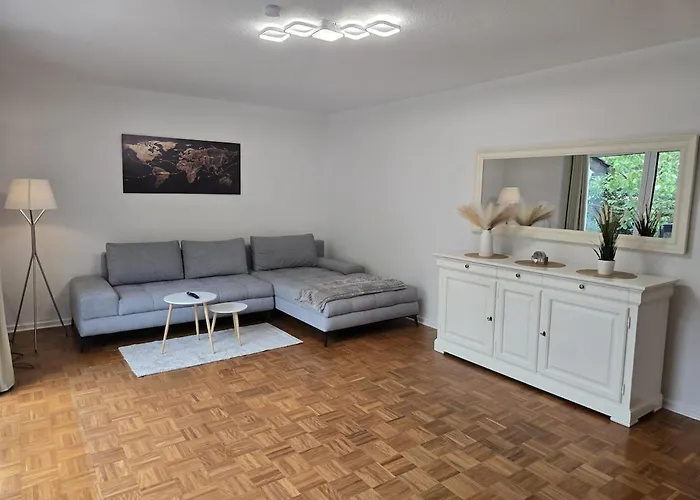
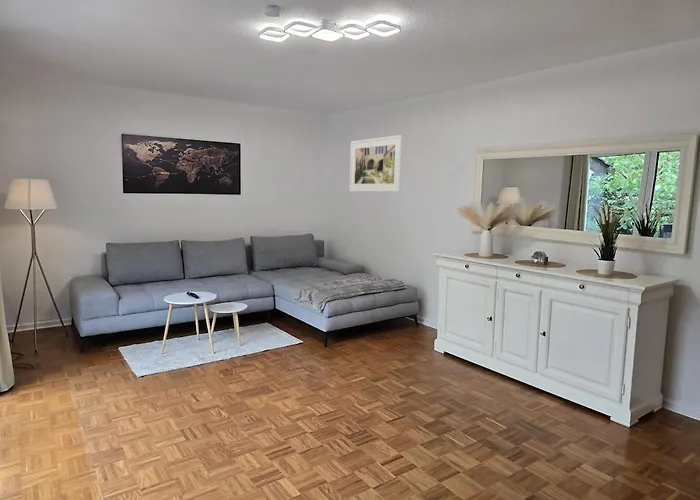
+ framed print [349,134,403,193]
